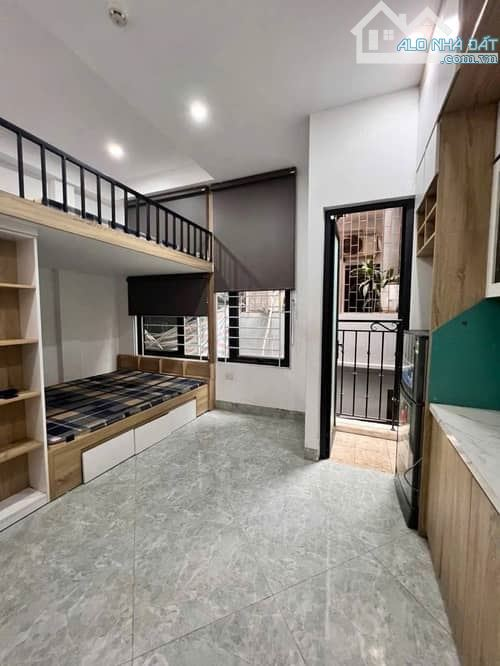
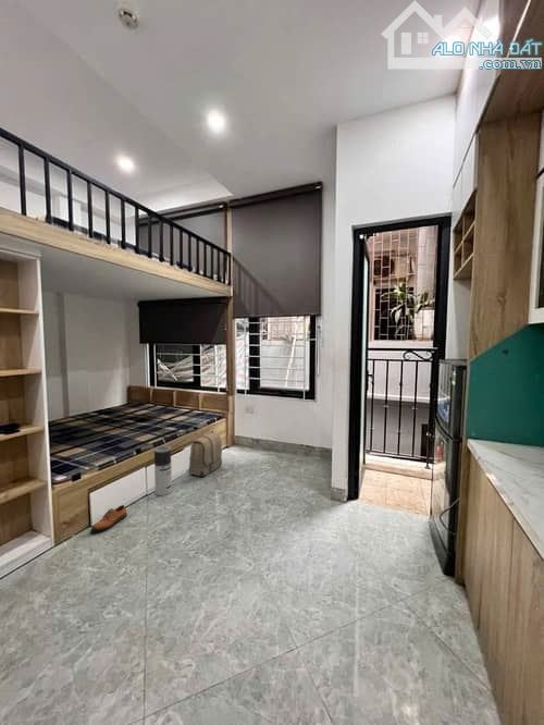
+ air purifier [153,445,173,496]
+ backpack [187,431,223,478]
+ shoe [89,504,128,534]
